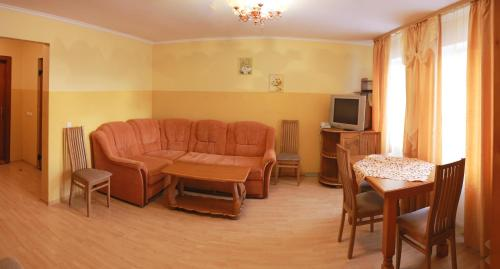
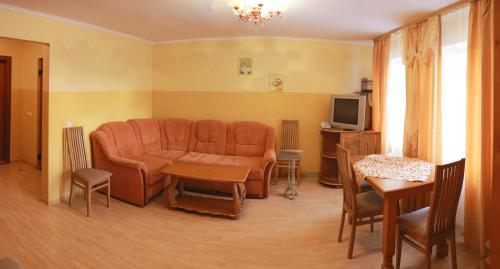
+ side table [279,149,306,200]
